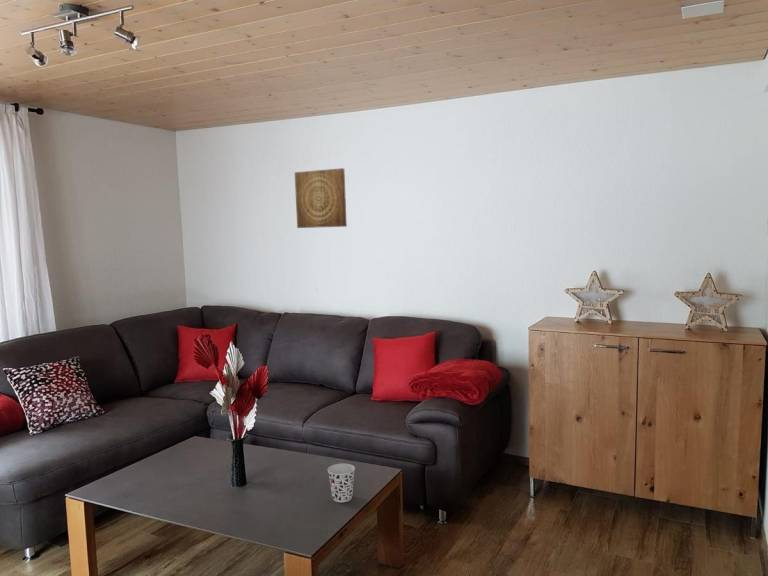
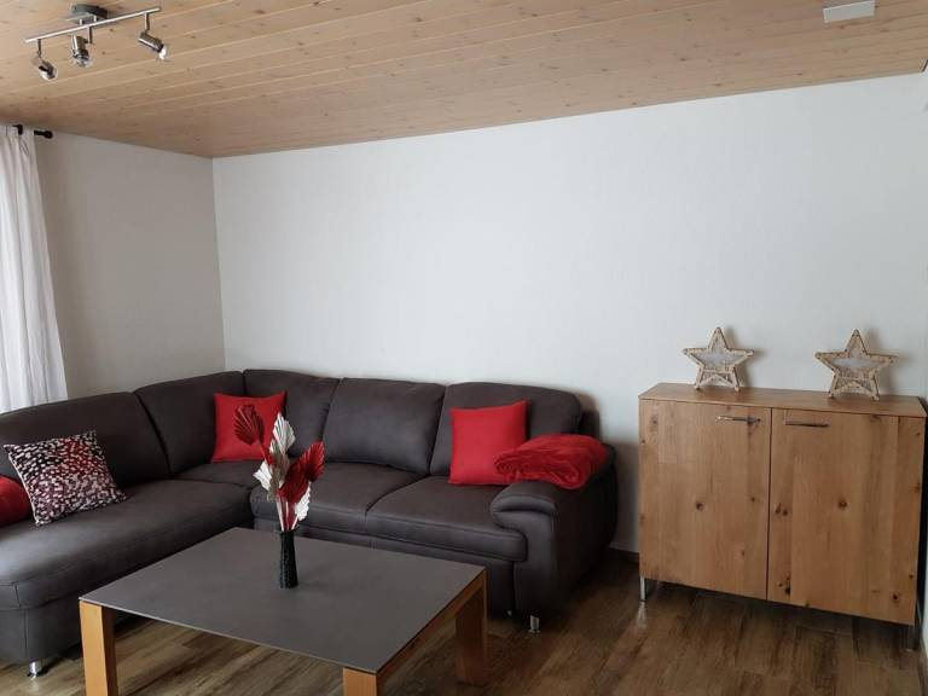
- wall art [294,167,348,229]
- cup [327,462,356,503]
